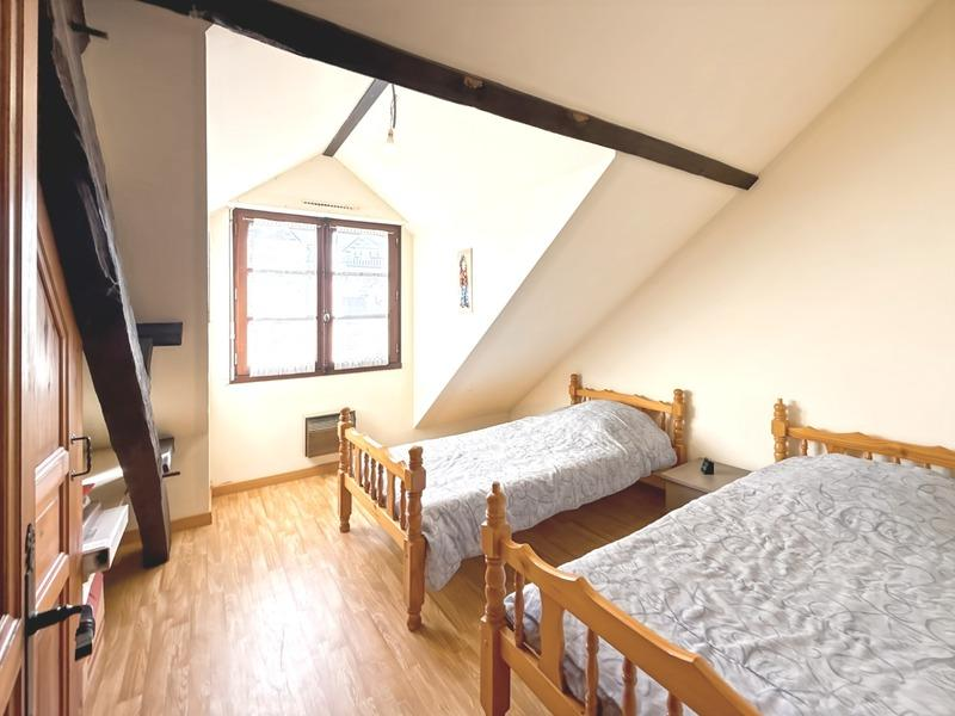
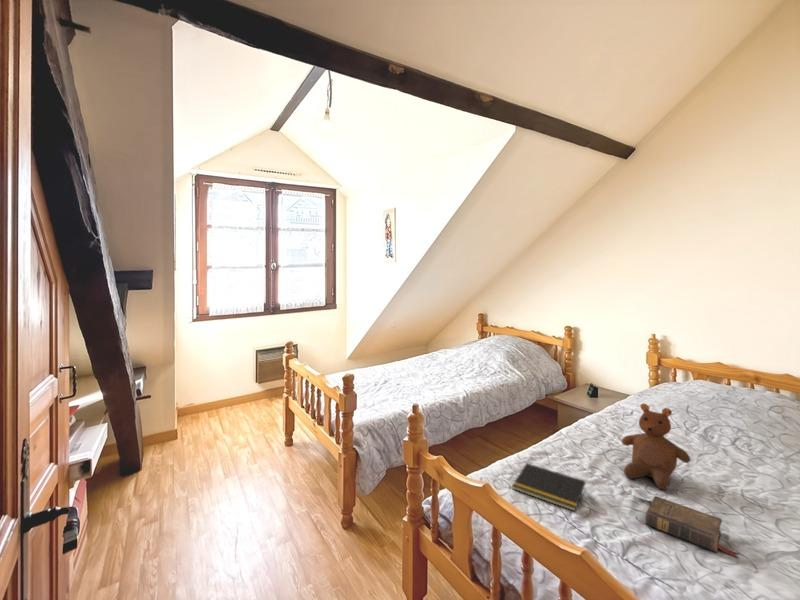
+ teddy bear [621,403,691,491]
+ book [645,495,740,559]
+ notepad [511,462,586,512]
